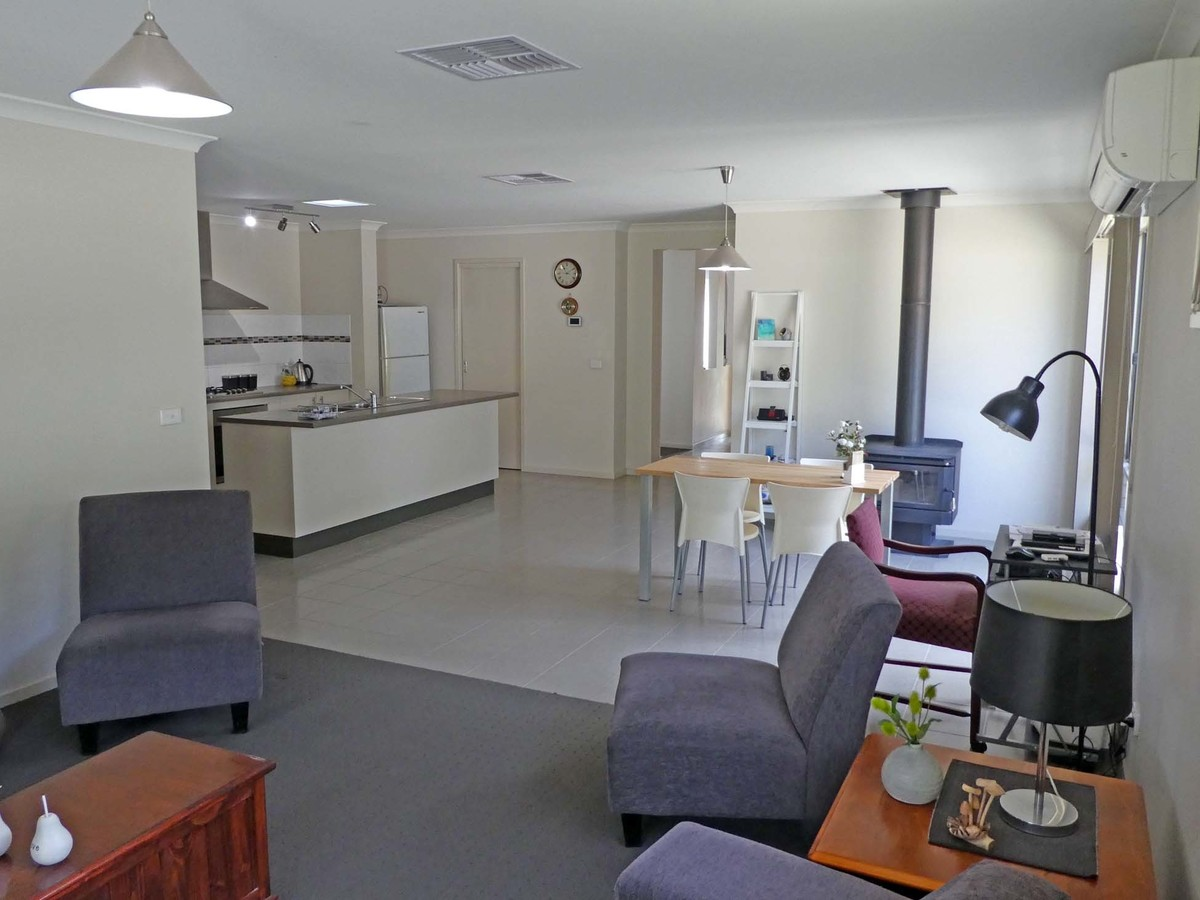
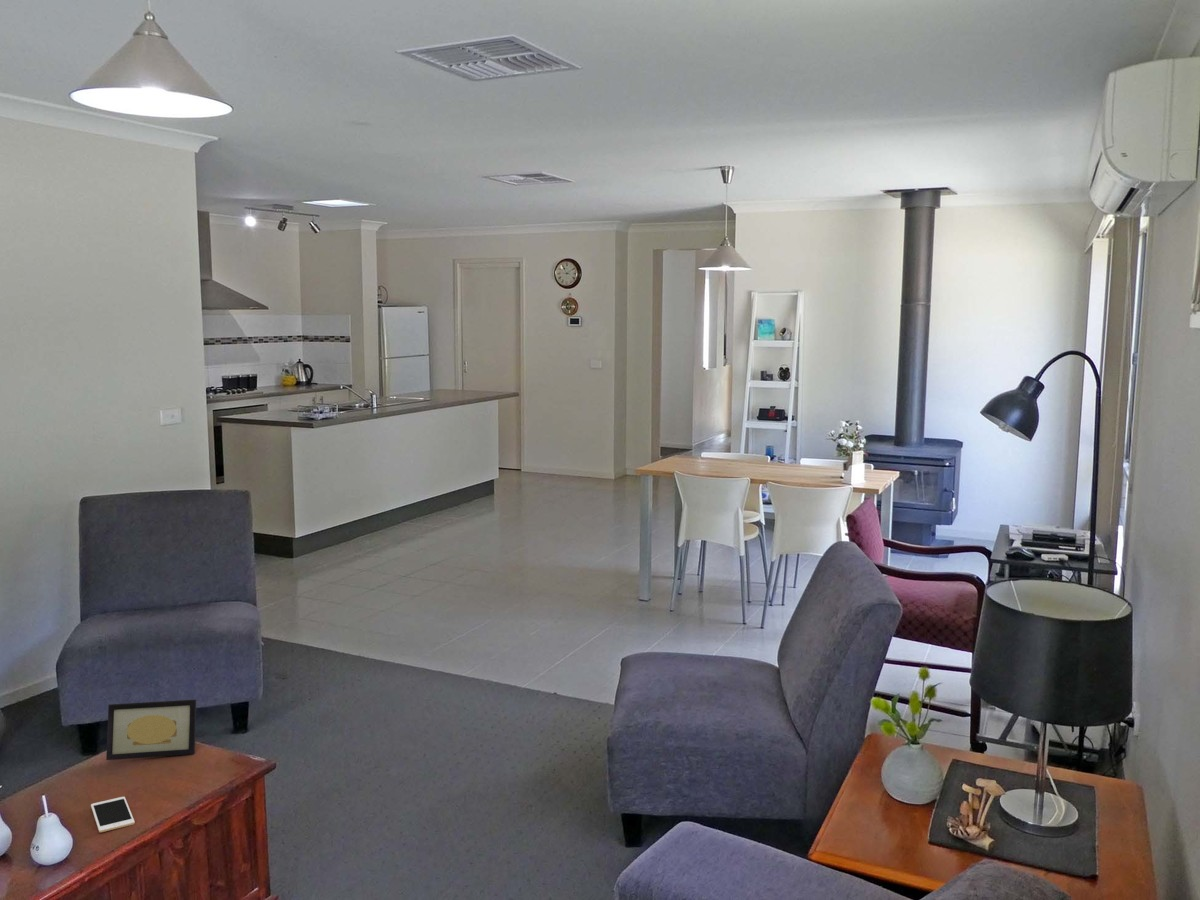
+ picture frame [105,698,197,761]
+ cell phone [90,796,136,833]
